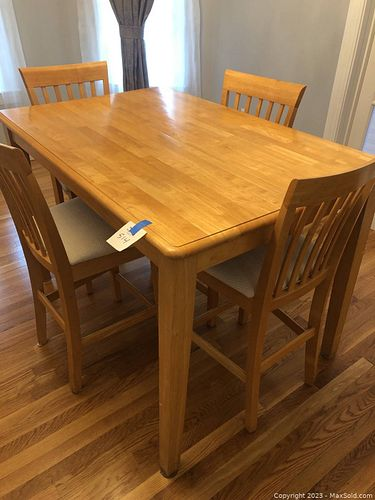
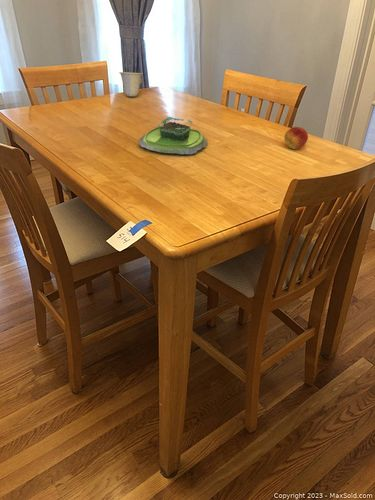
+ cup [118,71,144,97]
+ plant pot [138,116,208,155]
+ fruit [284,126,309,150]
